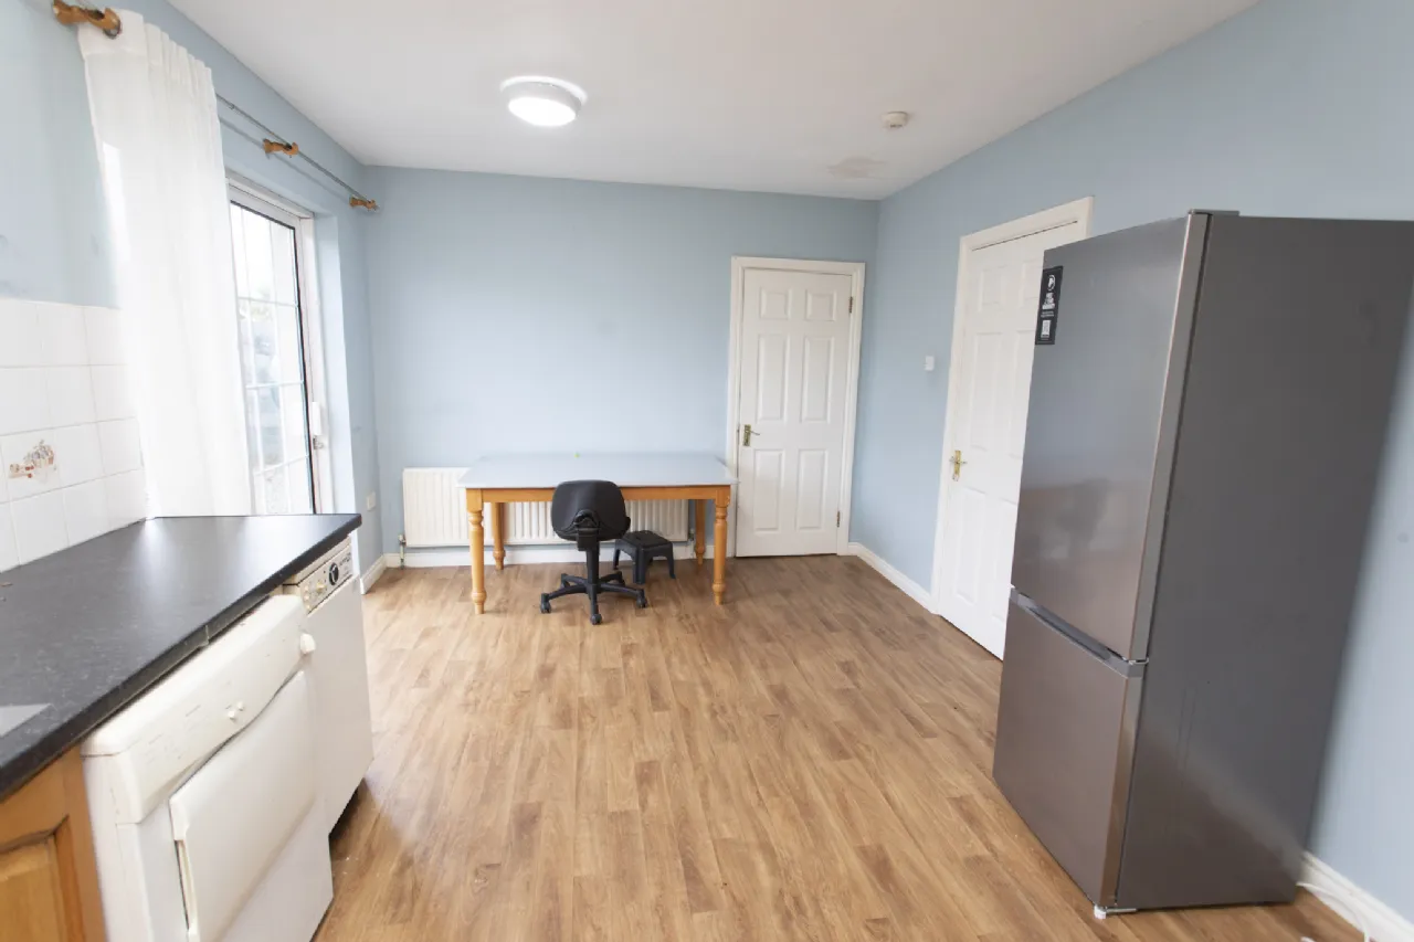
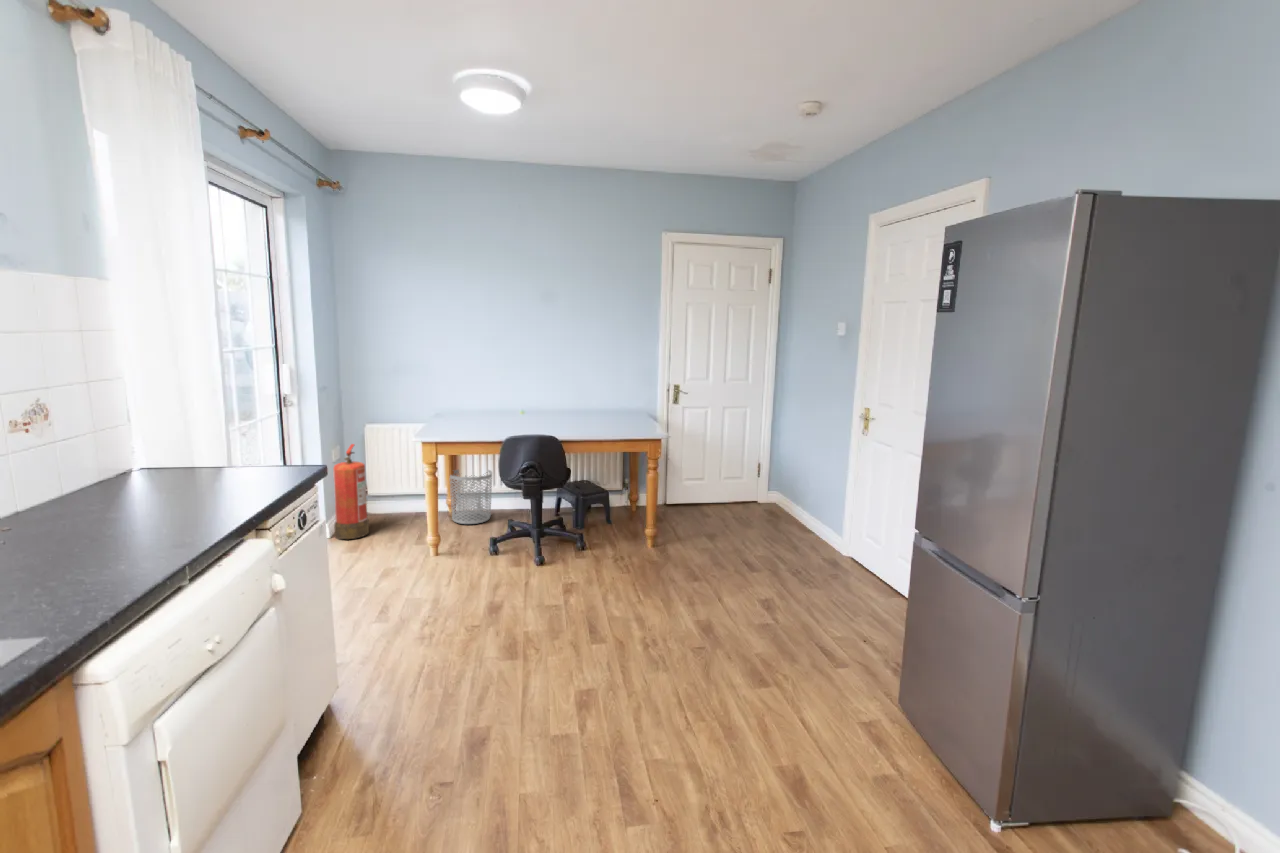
+ waste bin [449,469,493,525]
+ fire extinguisher [332,443,370,540]
